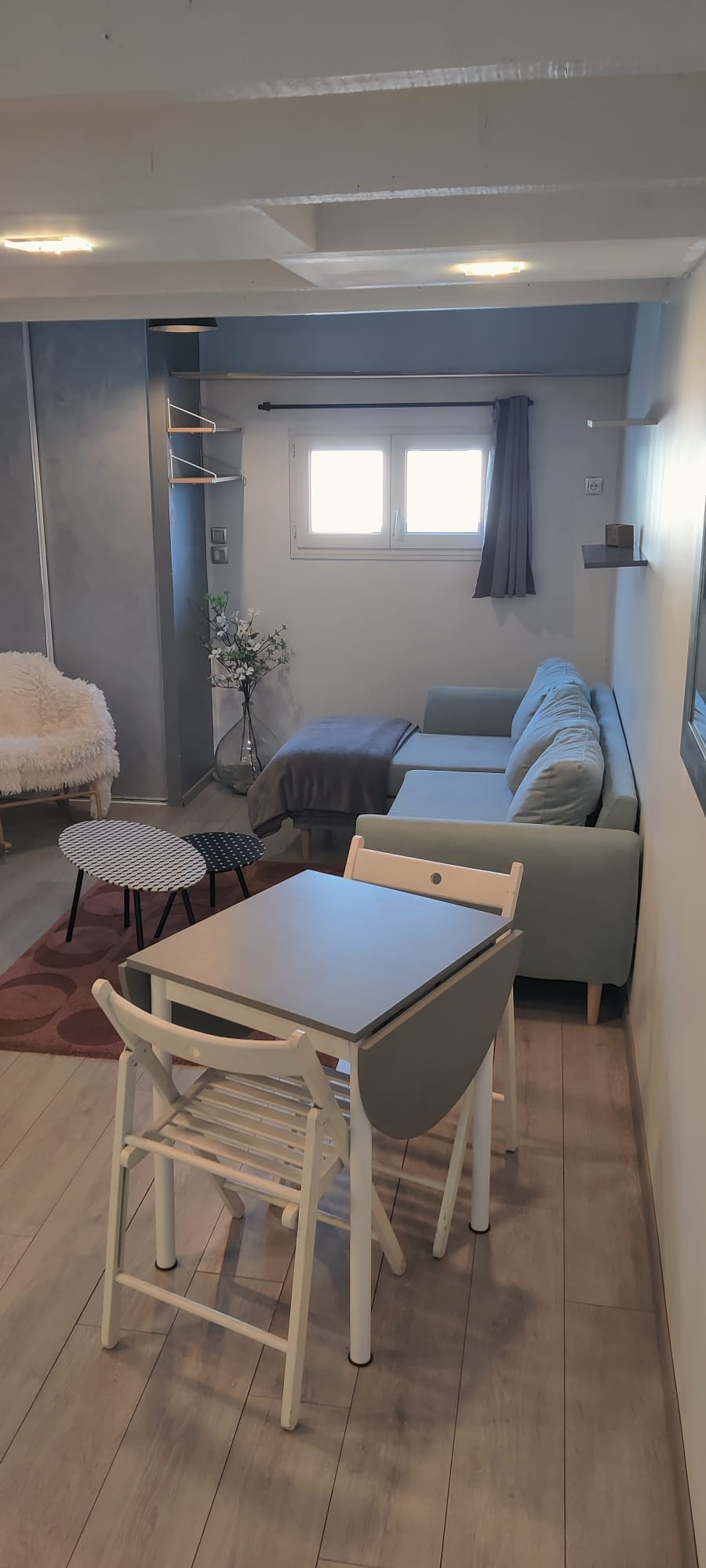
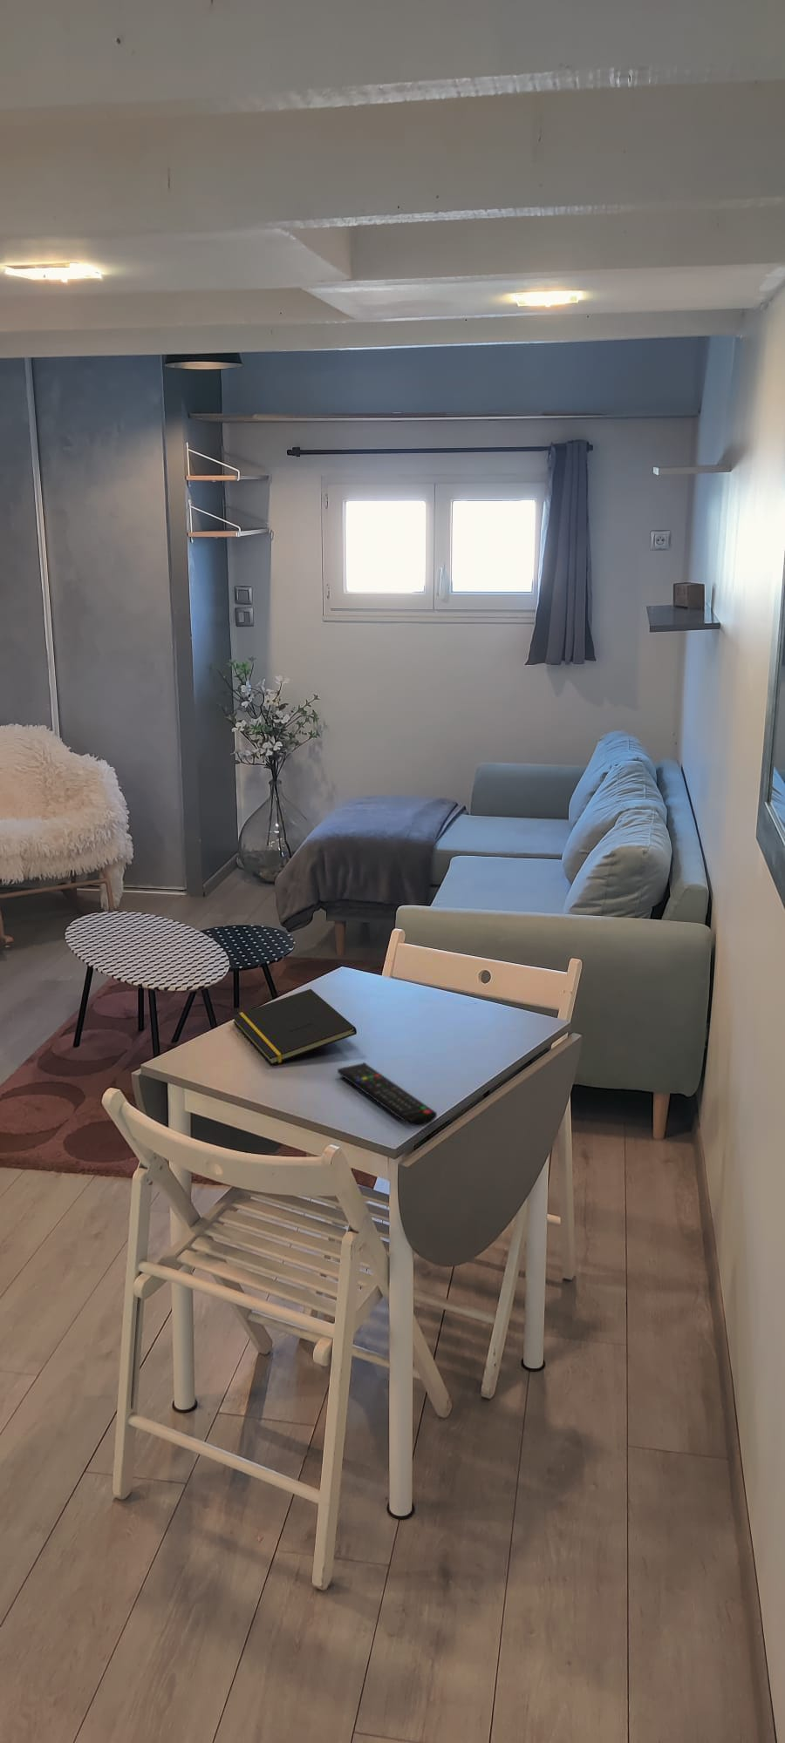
+ notepad [231,988,358,1066]
+ remote control [337,1063,438,1127]
